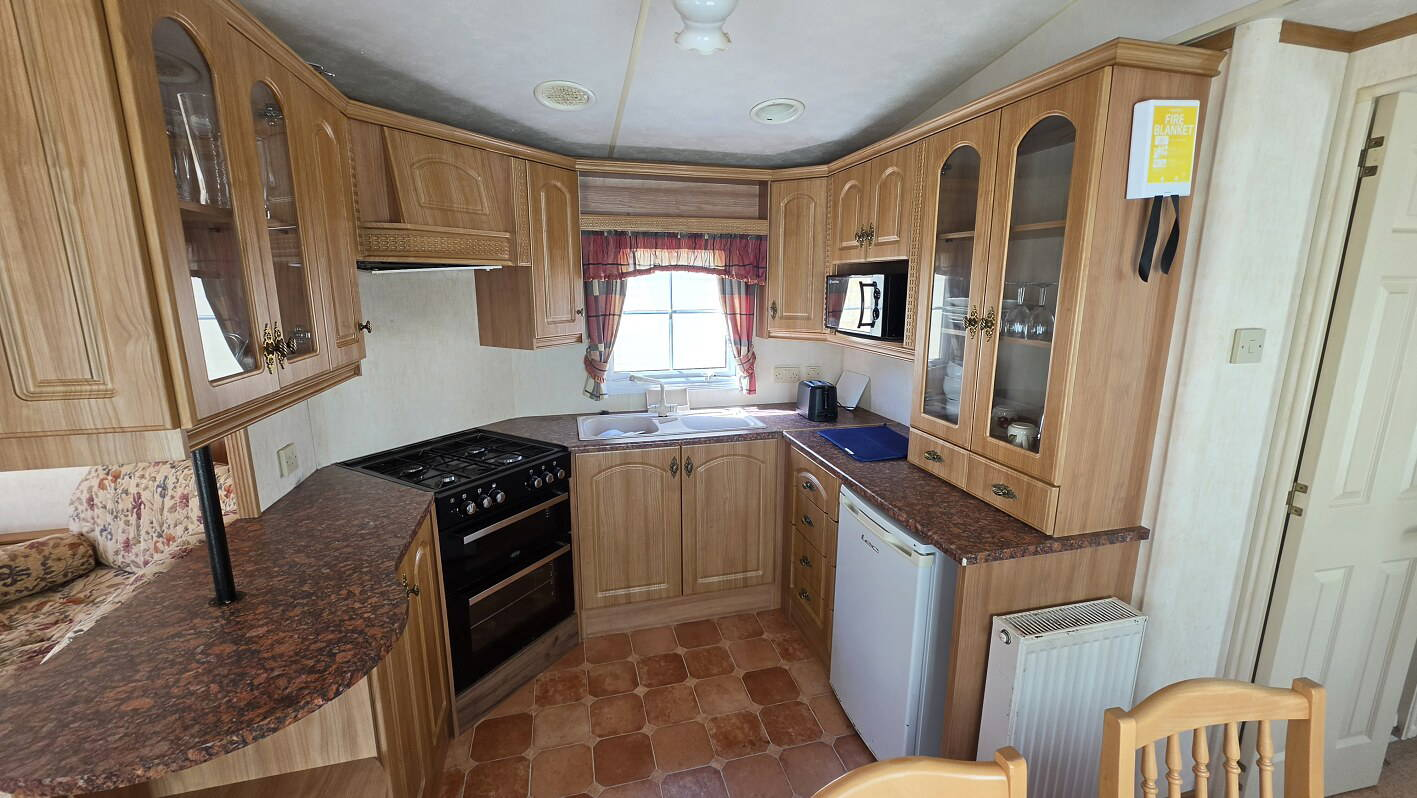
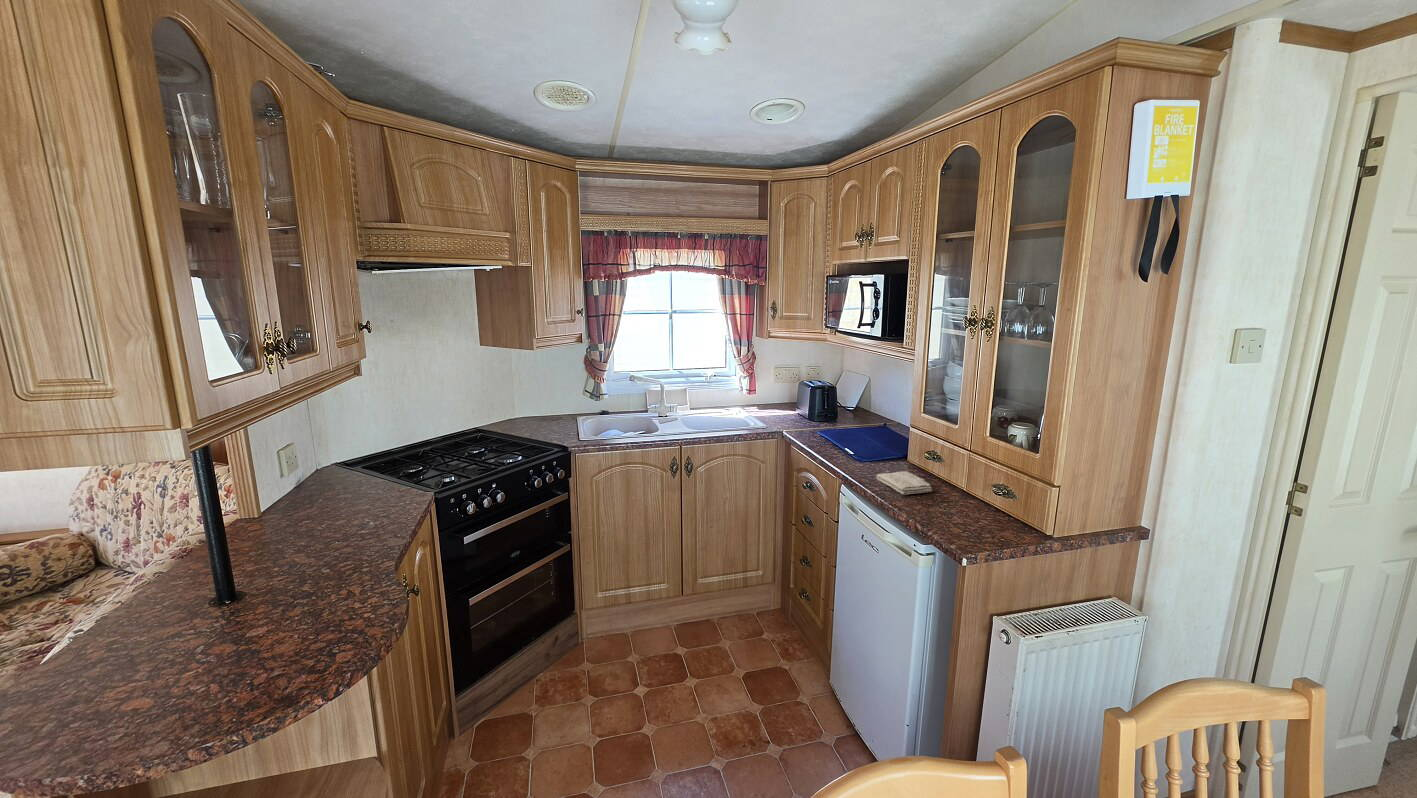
+ washcloth [875,470,933,496]
